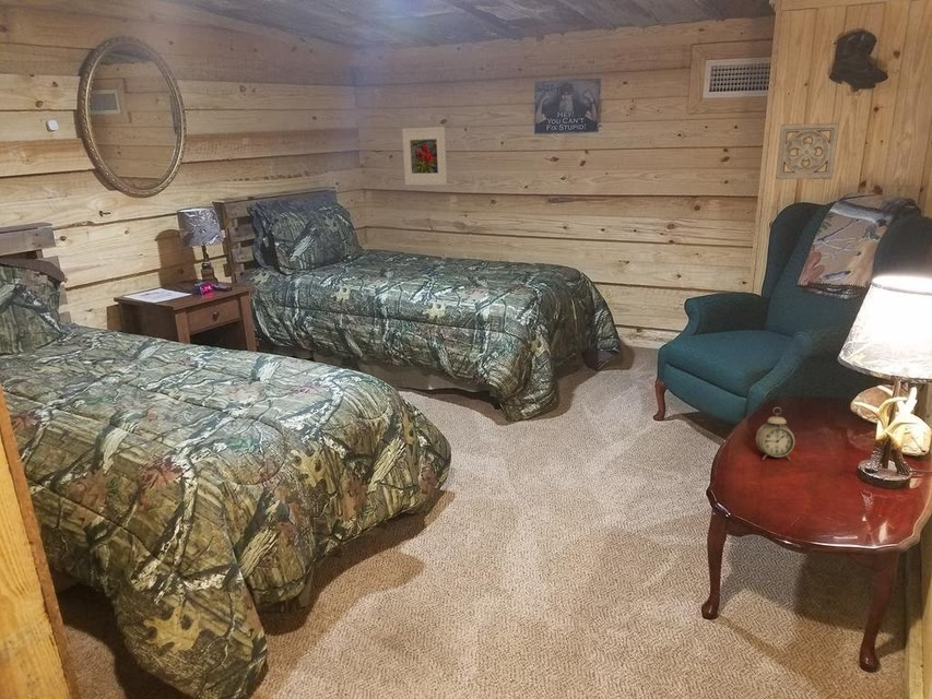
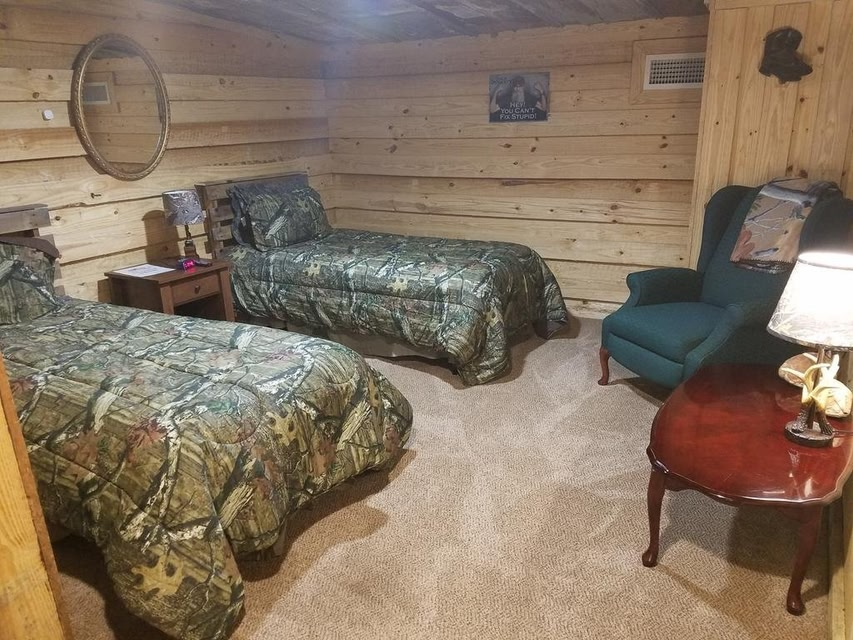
- alarm clock [755,406,795,462]
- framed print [401,126,448,186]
- wall ornament [775,122,840,180]
